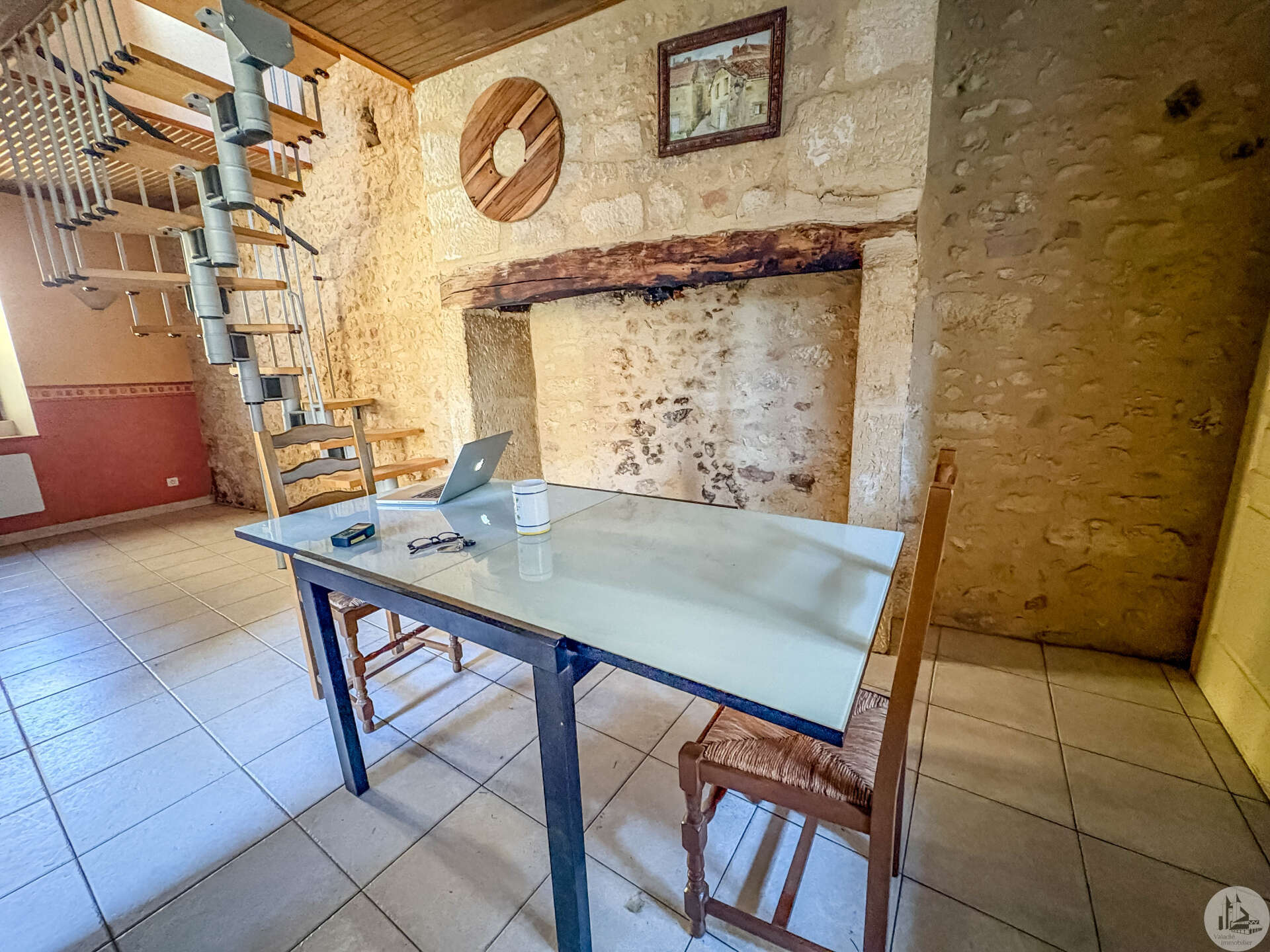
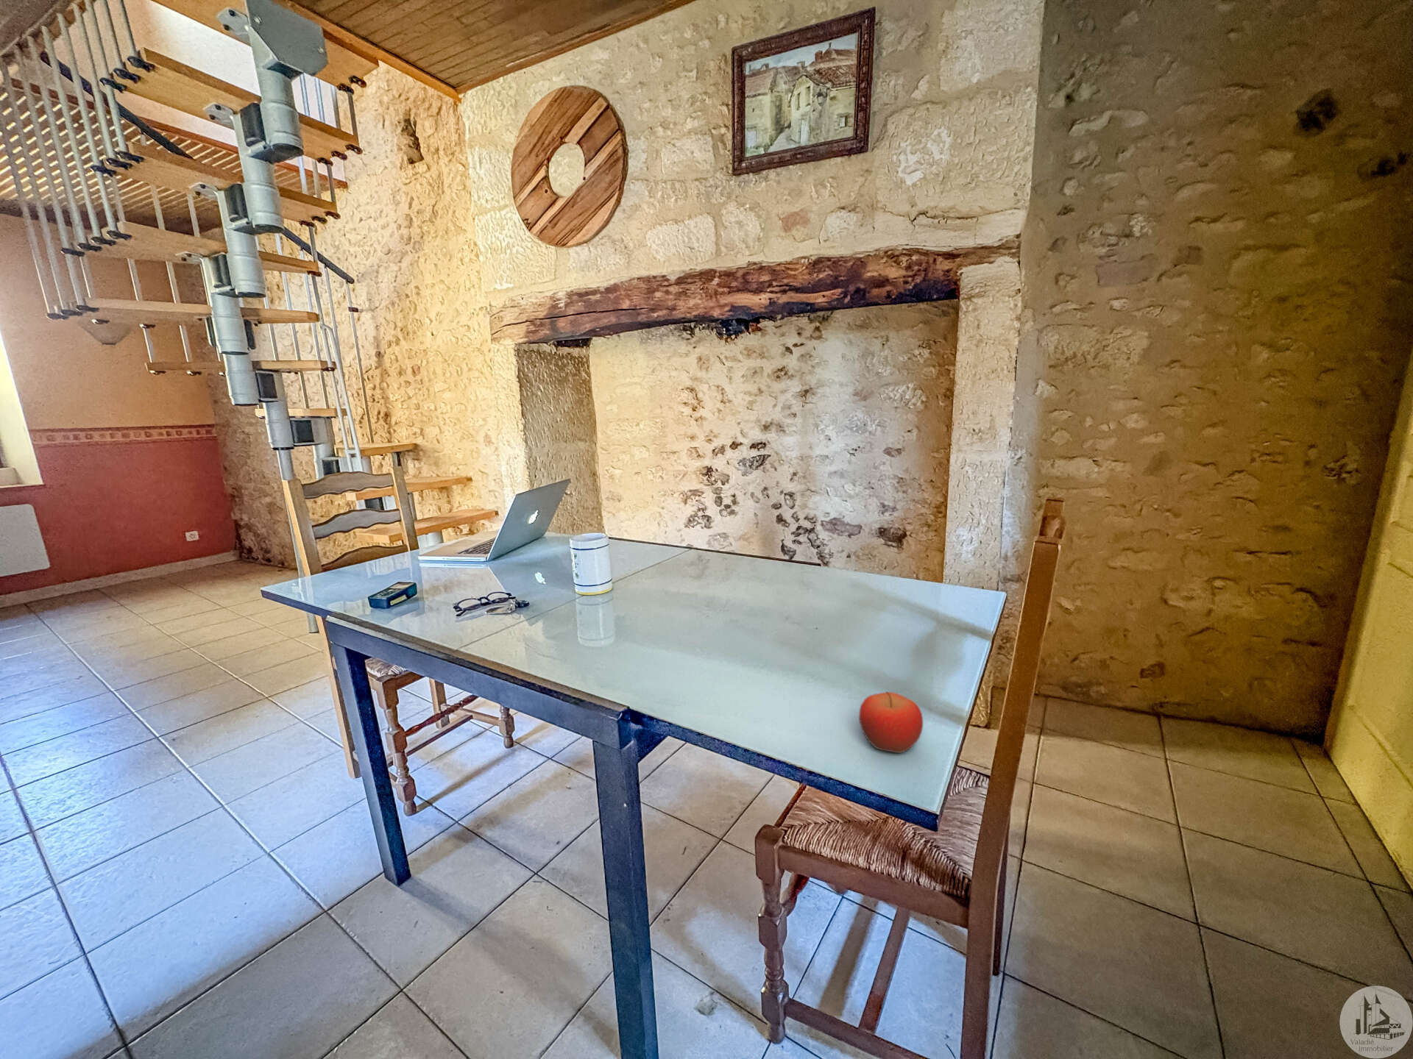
+ fruit [858,691,923,754]
